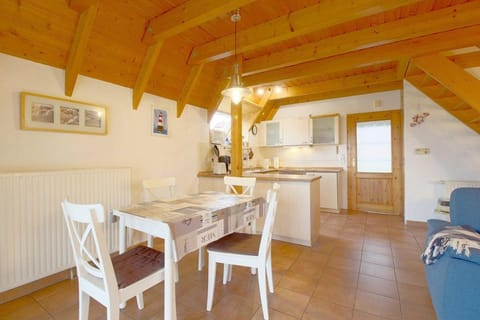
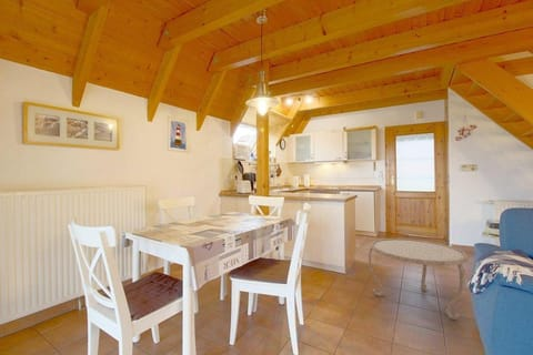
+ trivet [368,237,469,321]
